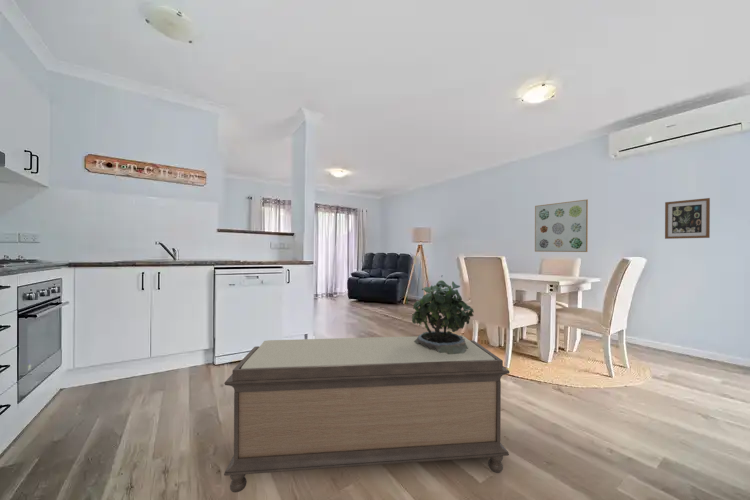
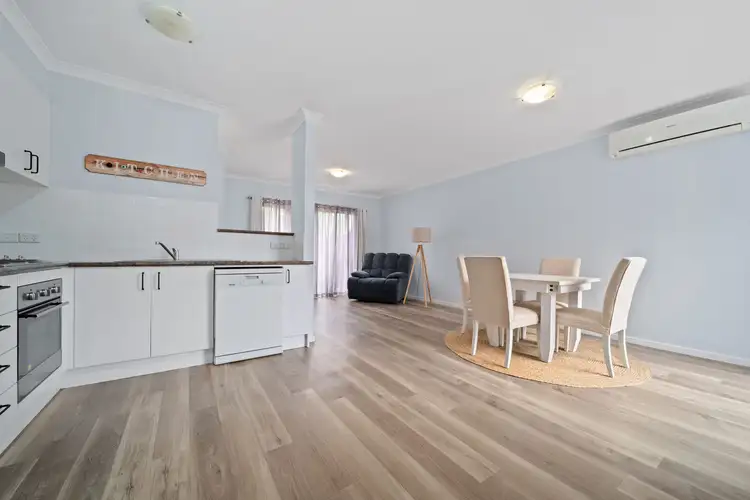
- wall art [664,197,711,240]
- potted plant [411,274,475,355]
- bench [223,334,510,493]
- wall art [534,198,589,253]
